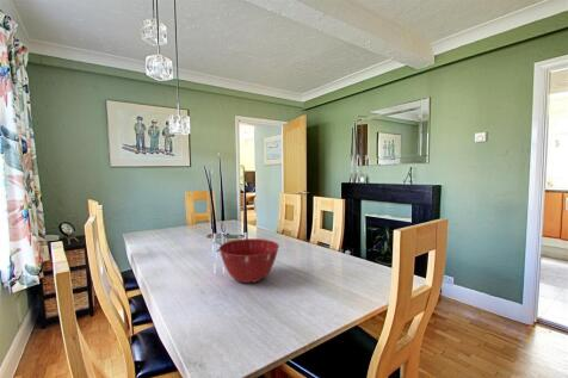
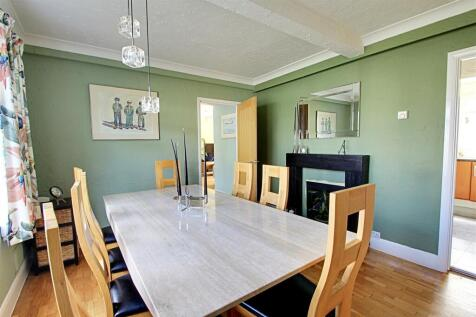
- mixing bowl [217,237,280,284]
